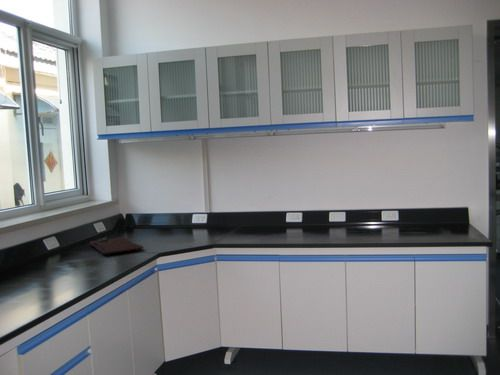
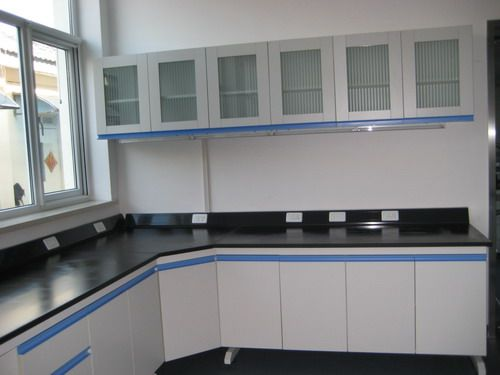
- cutting board [89,236,144,256]
